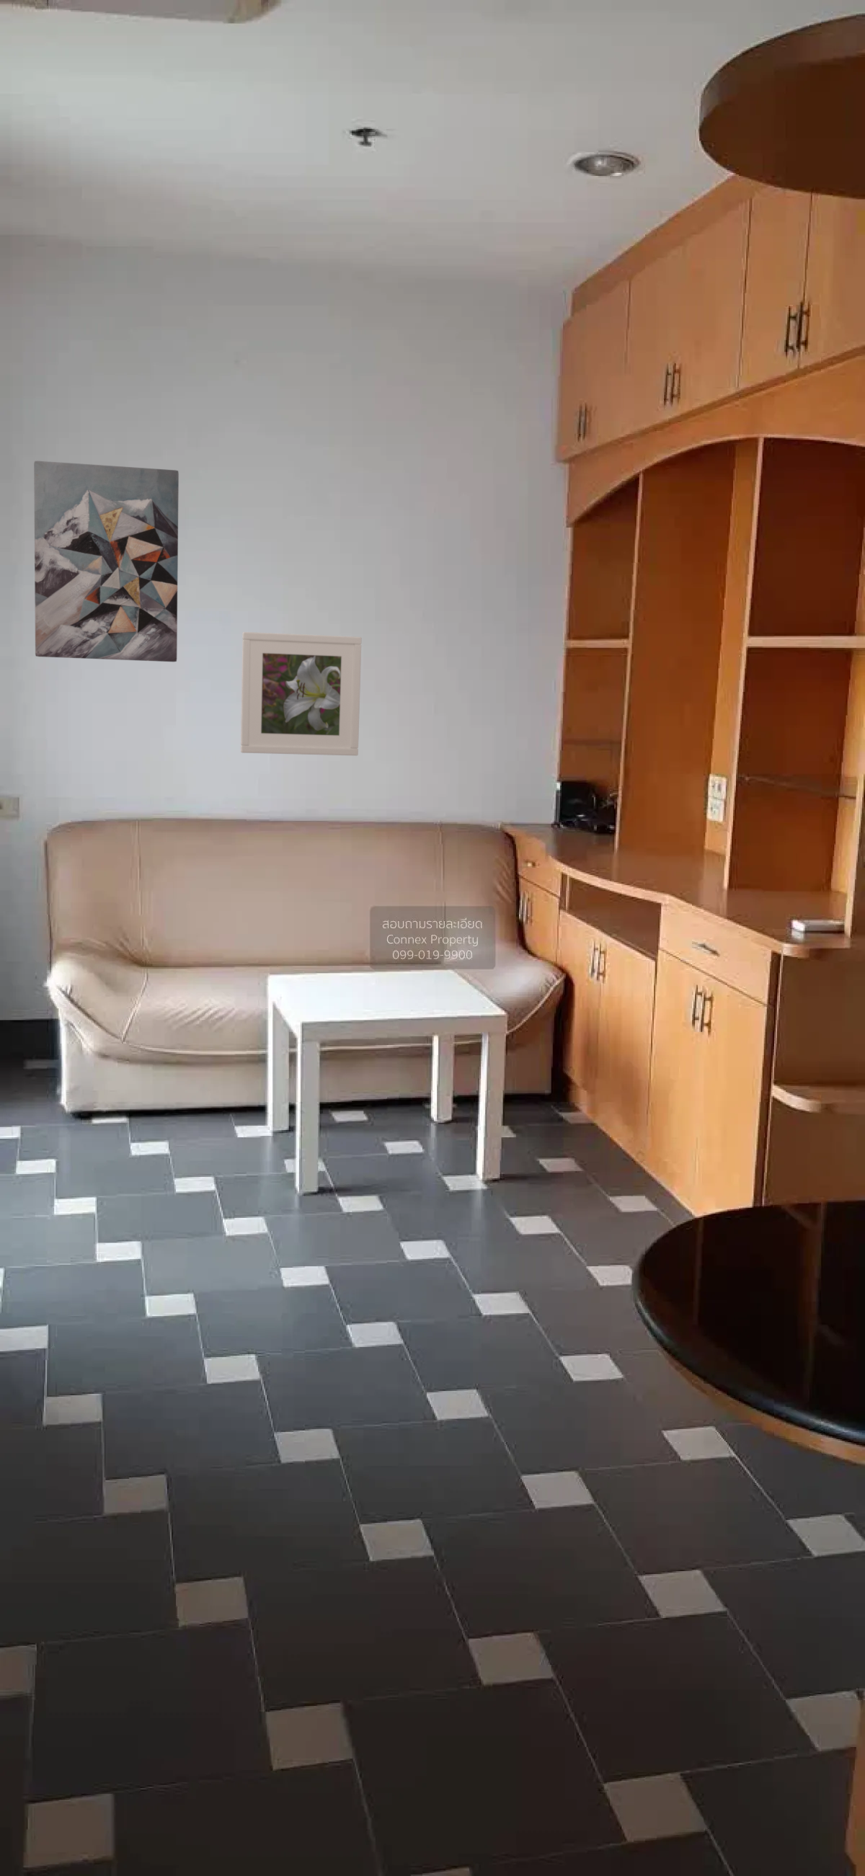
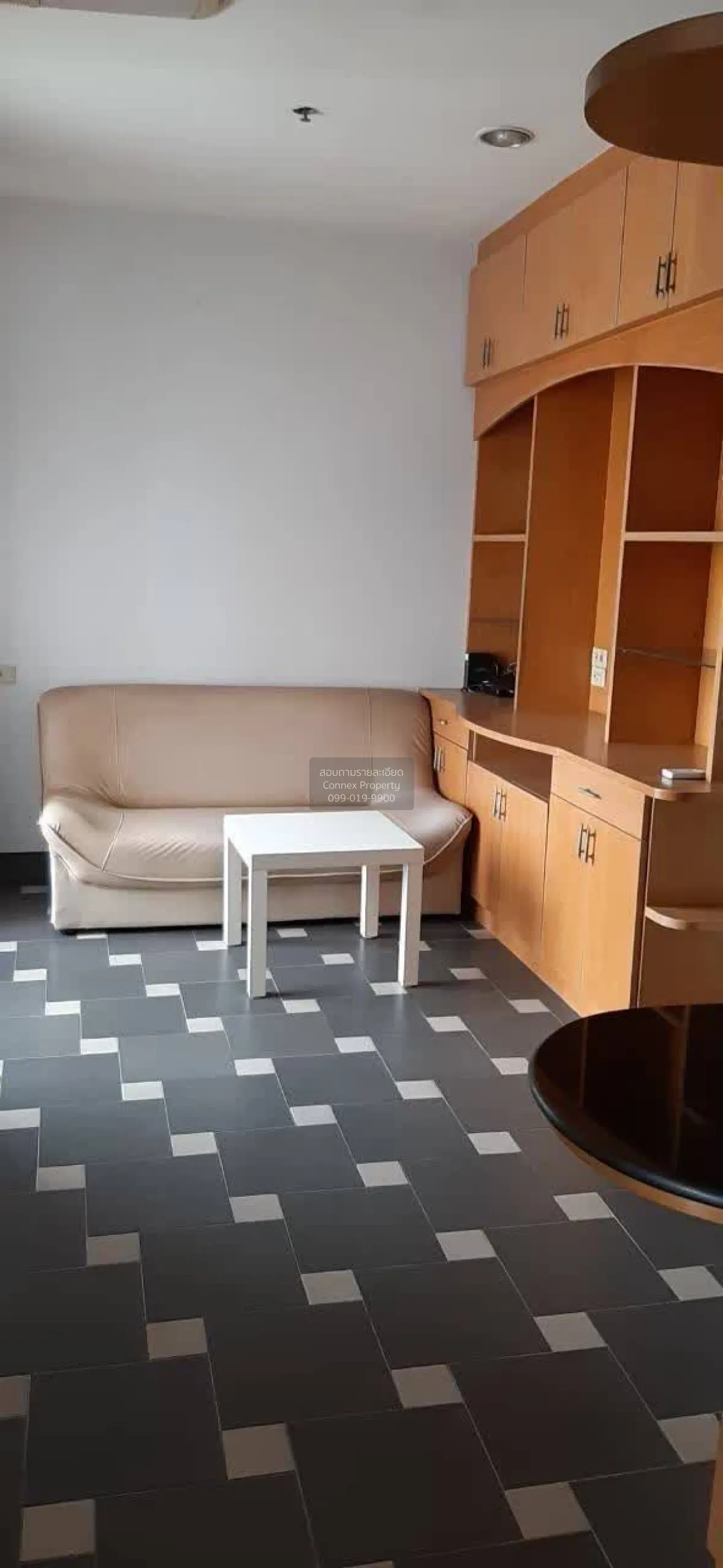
- wall art [33,461,179,663]
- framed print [240,632,361,756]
